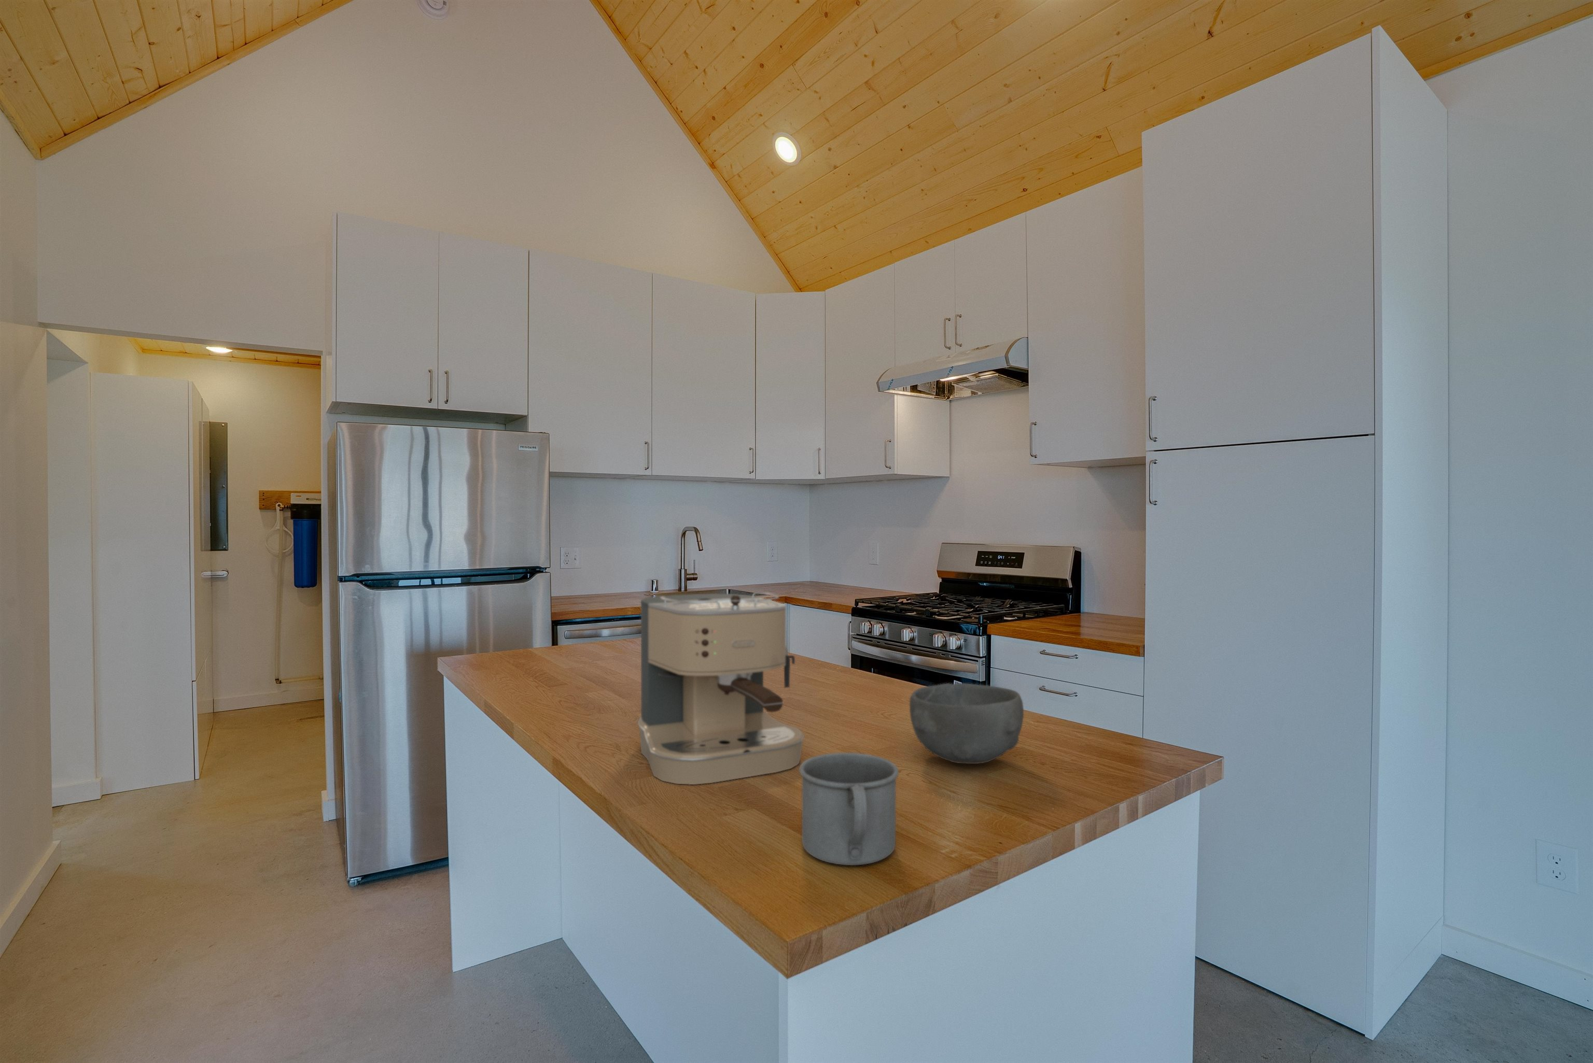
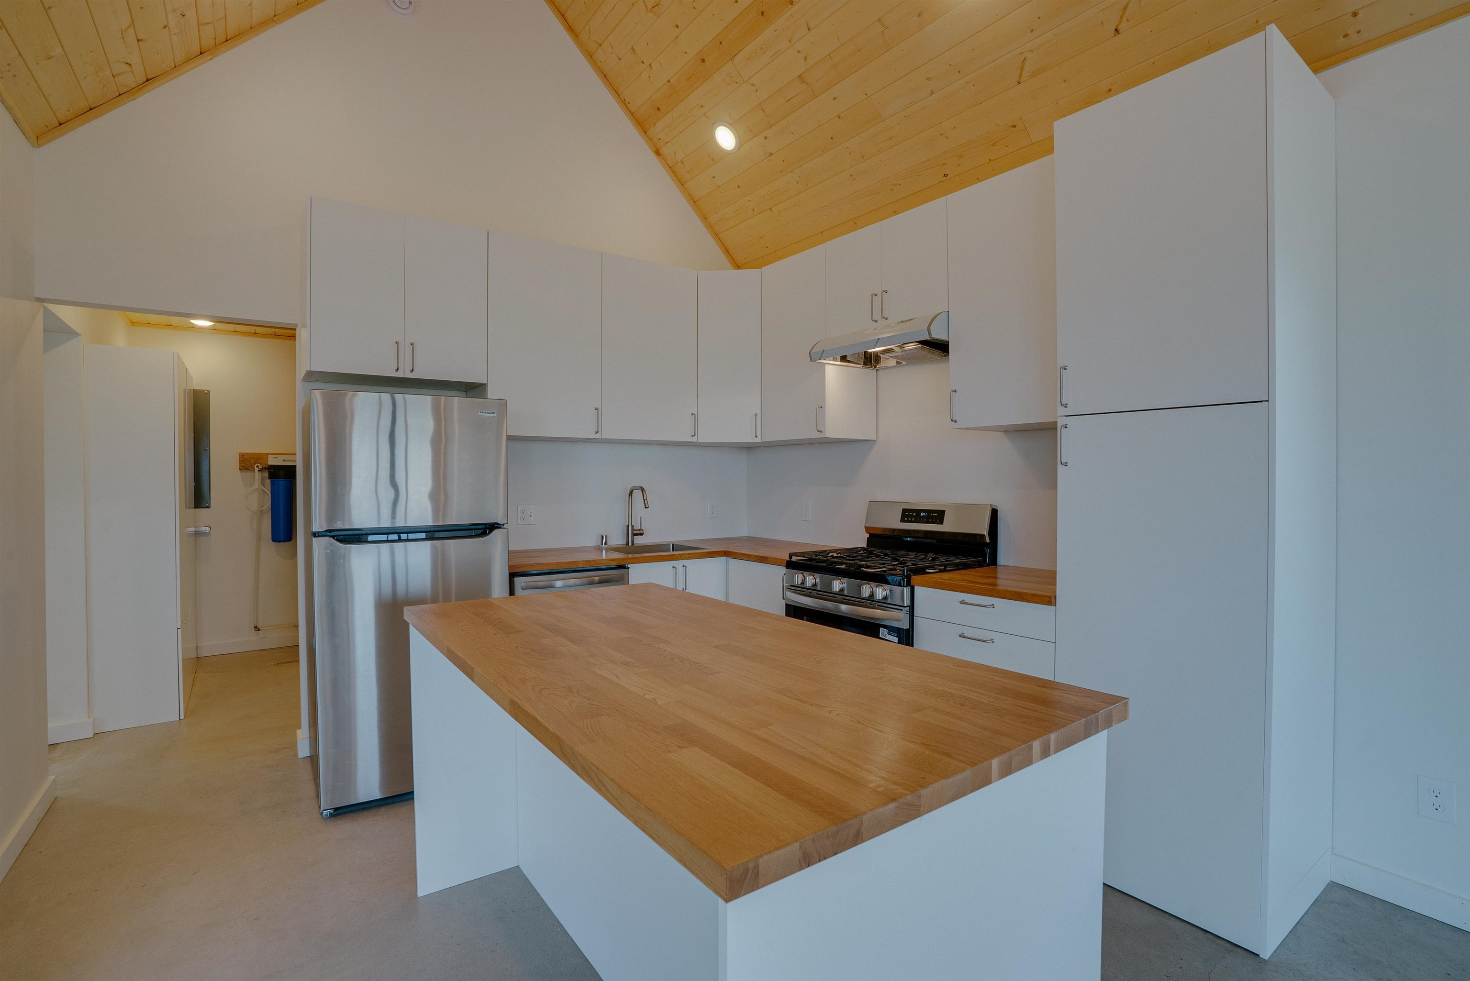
- coffee maker [637,591,805,785]
- bowl [909,682,1024,764]
- mug [799,752,899,866]
